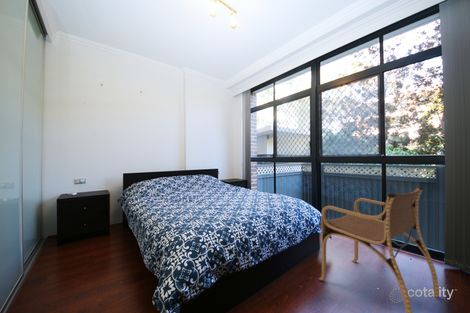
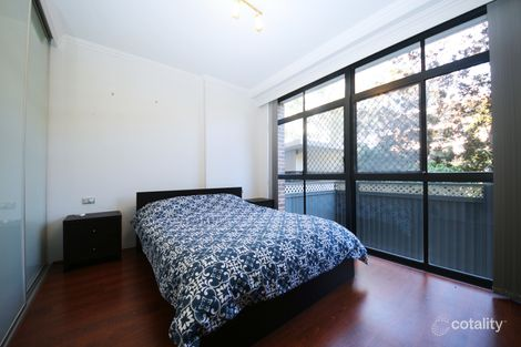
- armchair [318,185,440,313]
